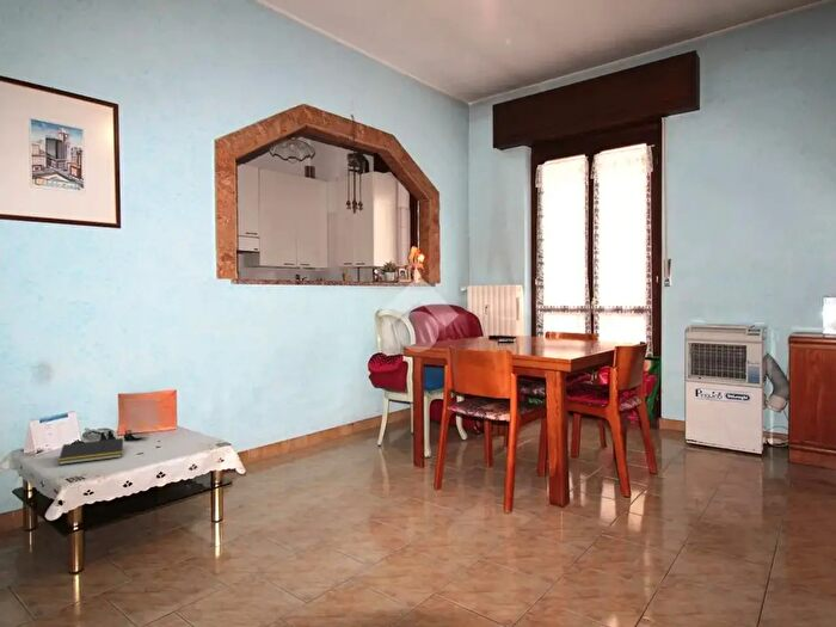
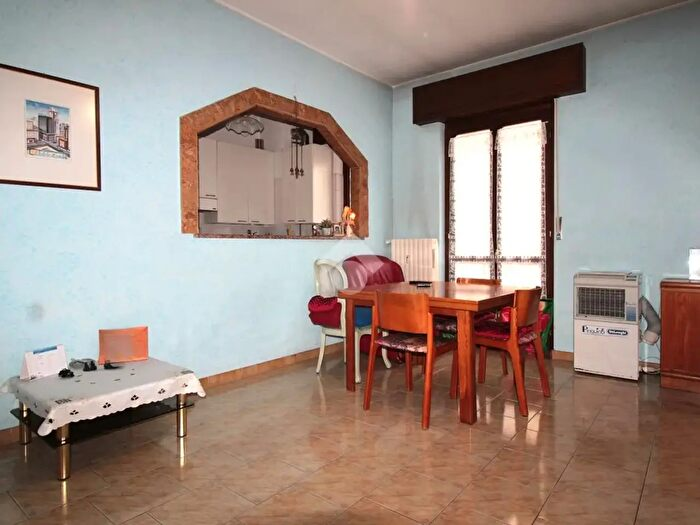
- notepad [57,437,124,466]
